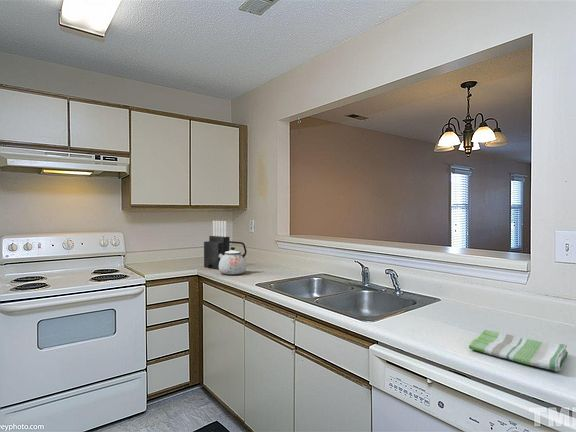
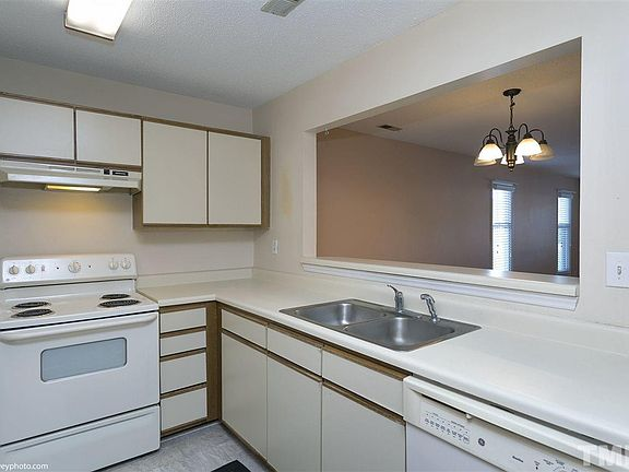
- knife block [203,220,231,270]
- kettle [218,240,248,276]
- dish towel [468,329,569,372]
